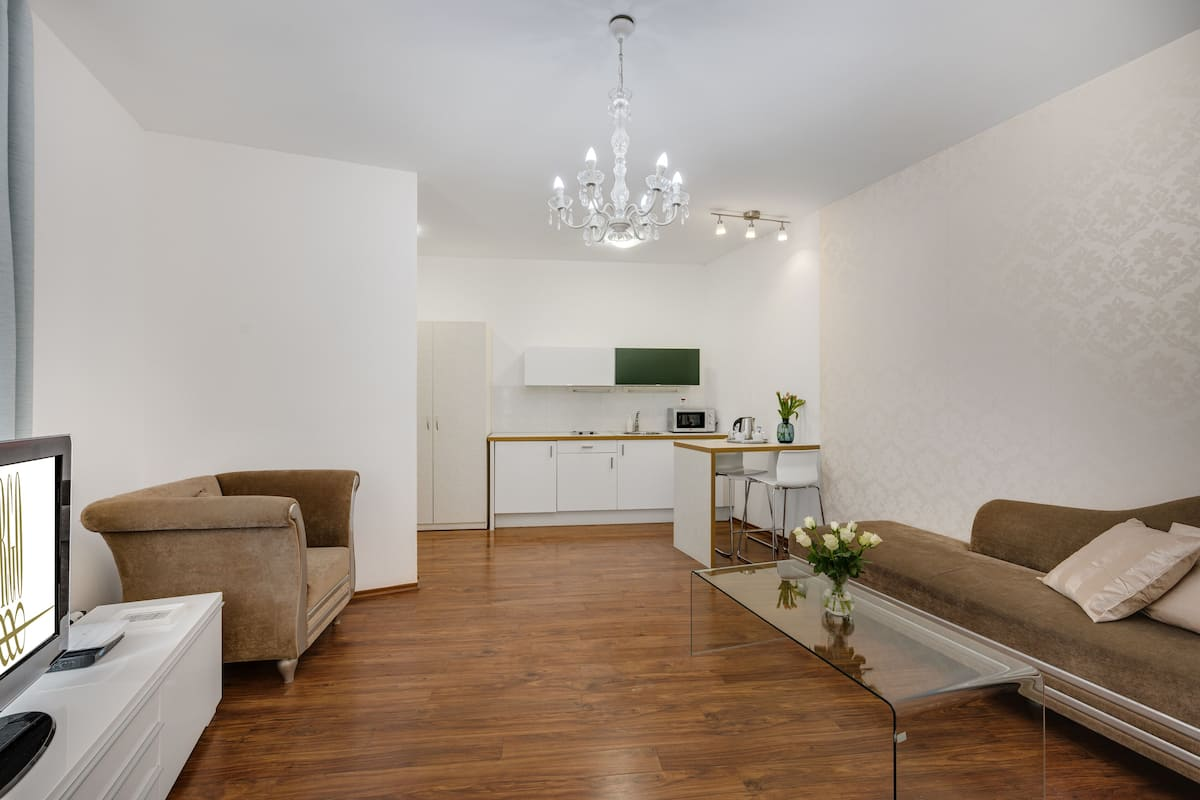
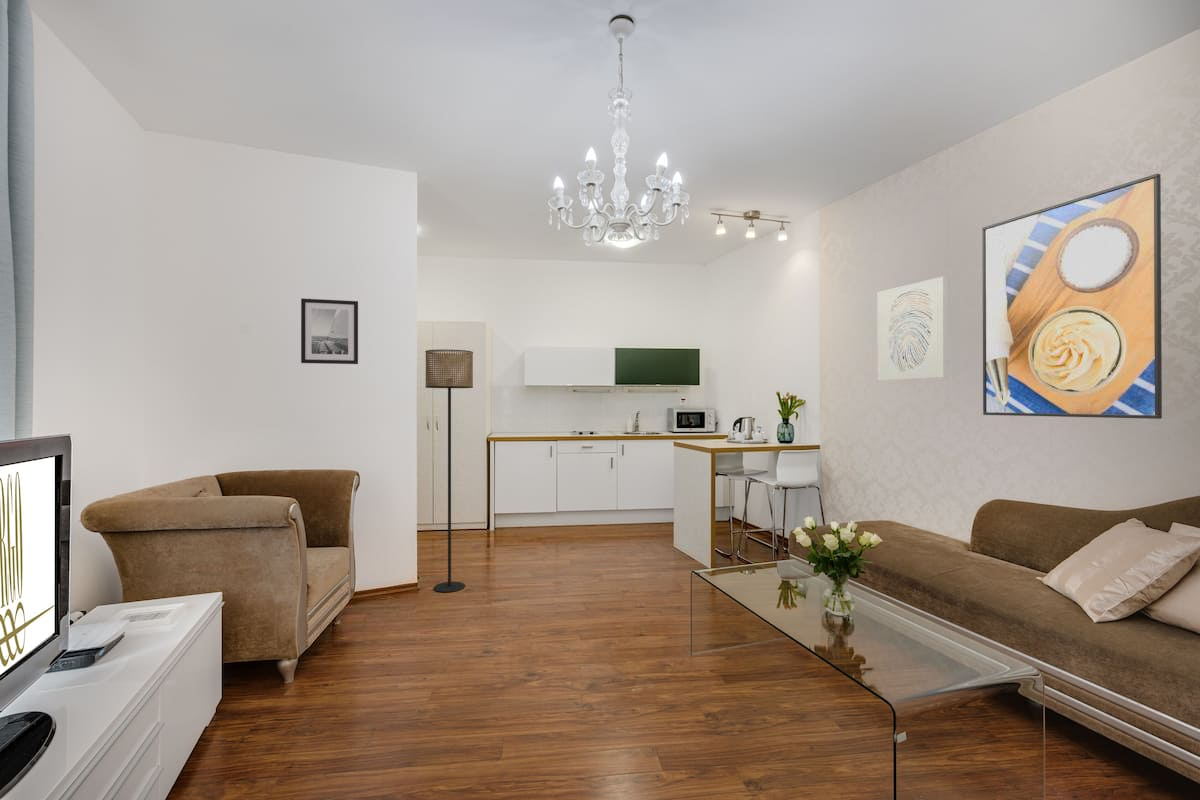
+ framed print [981,173,1163,420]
+ wall art [877,276,949,382]
+ wall art [300,297,359,365]
+ floor lamp [424,349,474,593]
